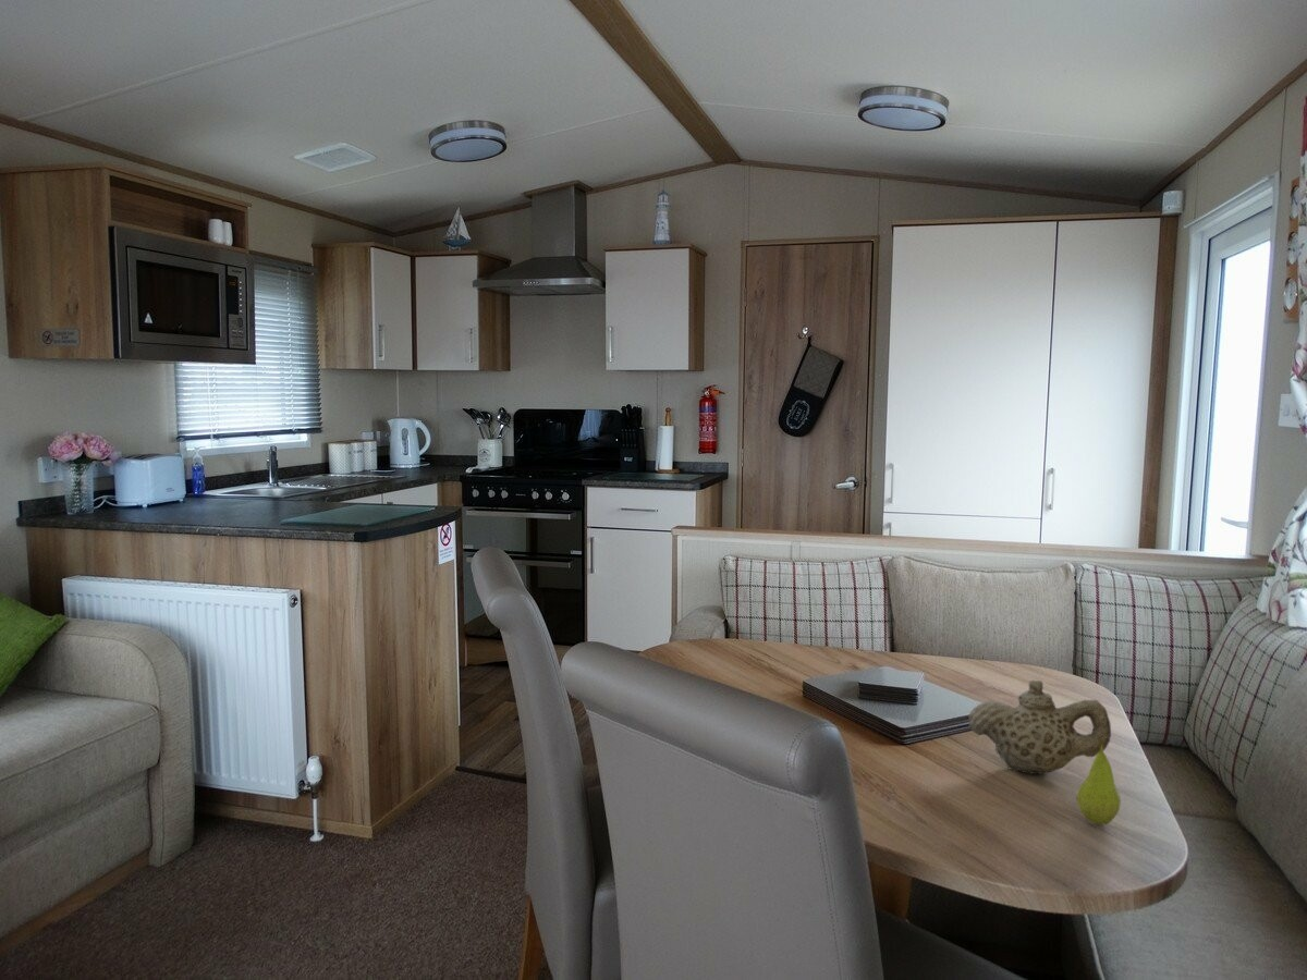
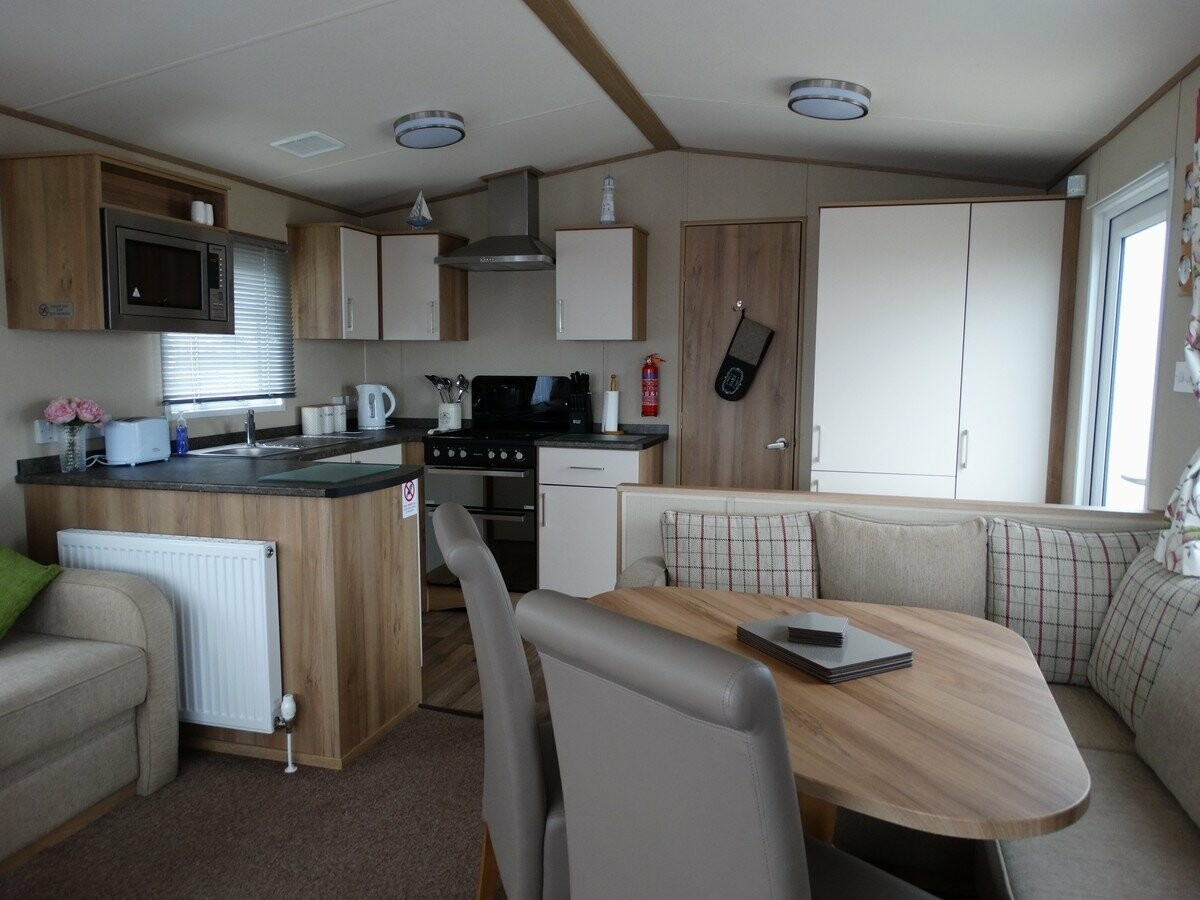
- teapot [967,679,1112,775]
- fruit [1075,737,1122,826]
